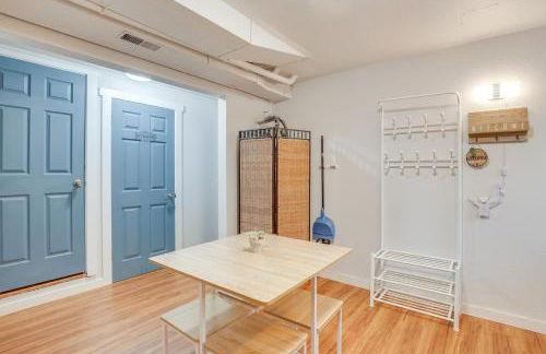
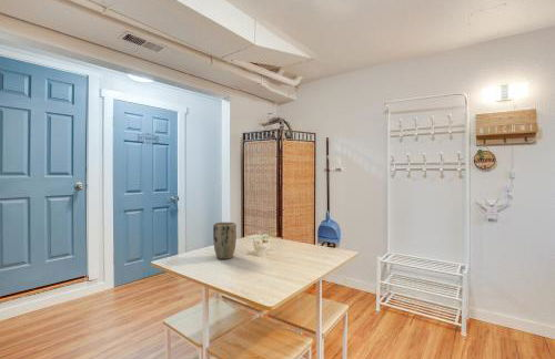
+ plant pot [212,222,238,260]
